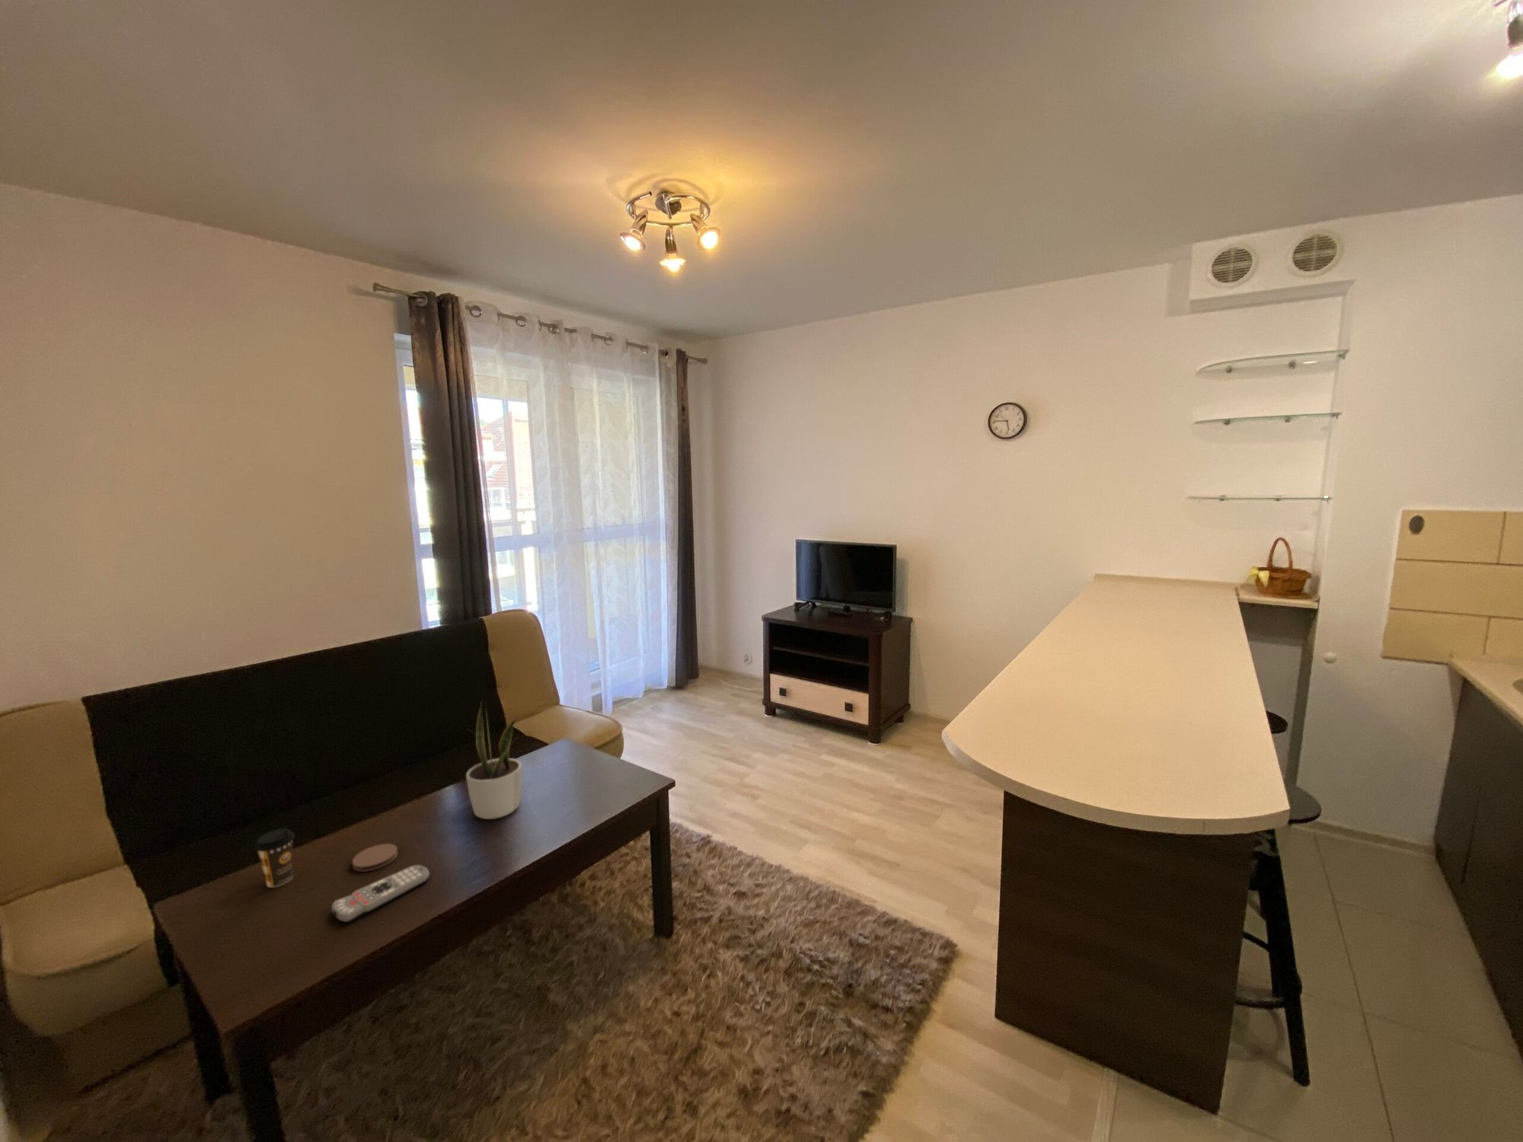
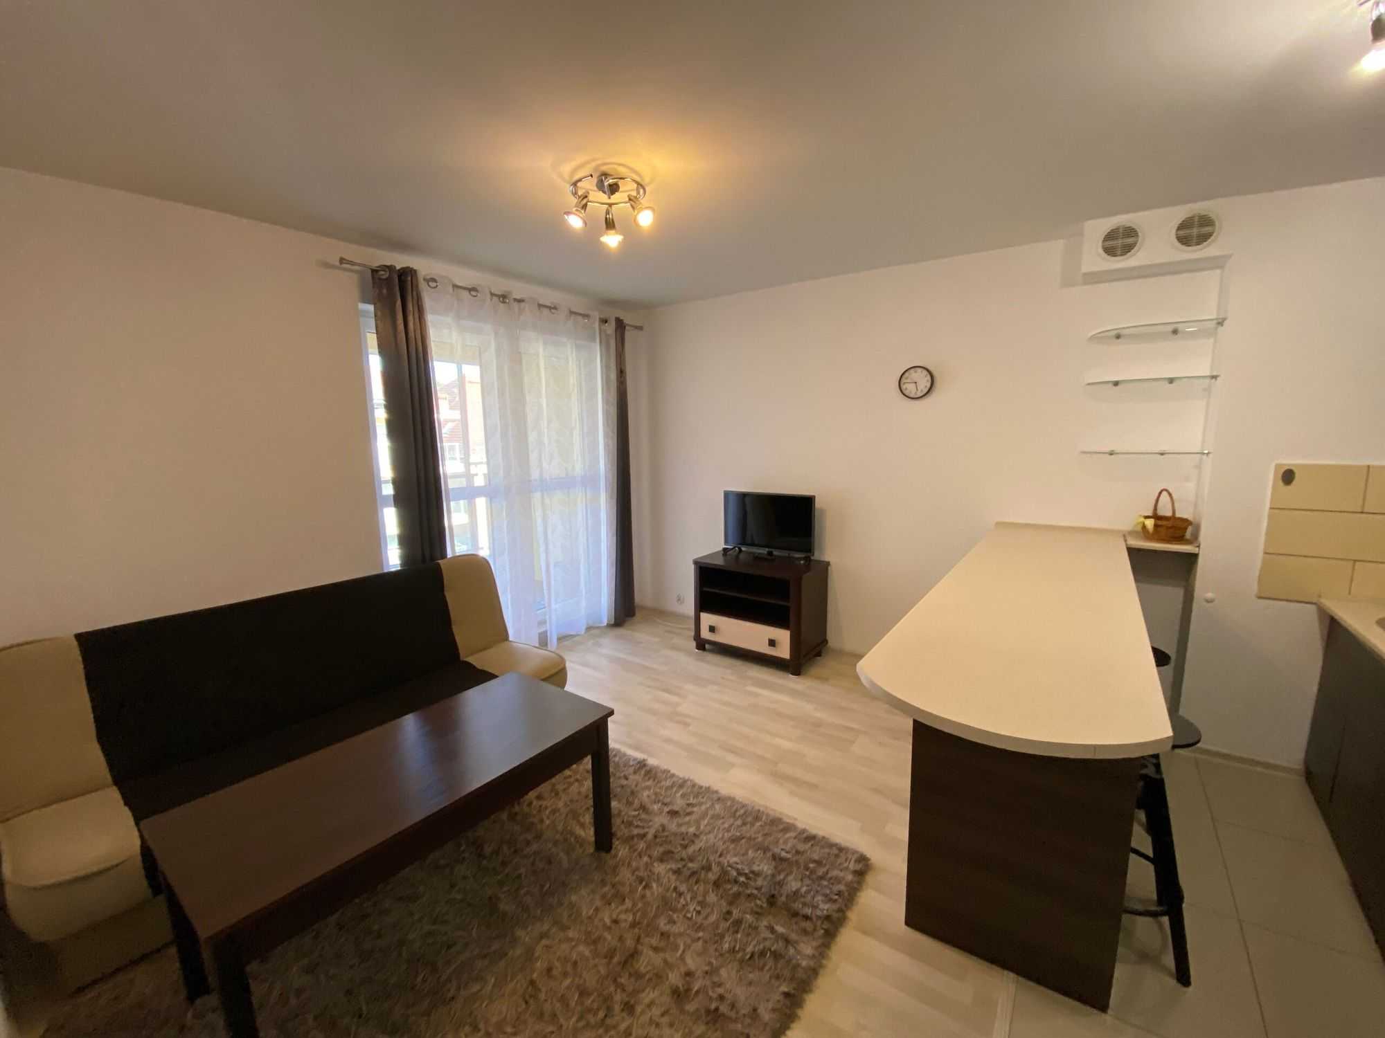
- coffee cup [253,828,295,889]
- remote control [331,864,431,922]
- potted plant [465,701,523,821]
- coaster [351,843,398,872]
